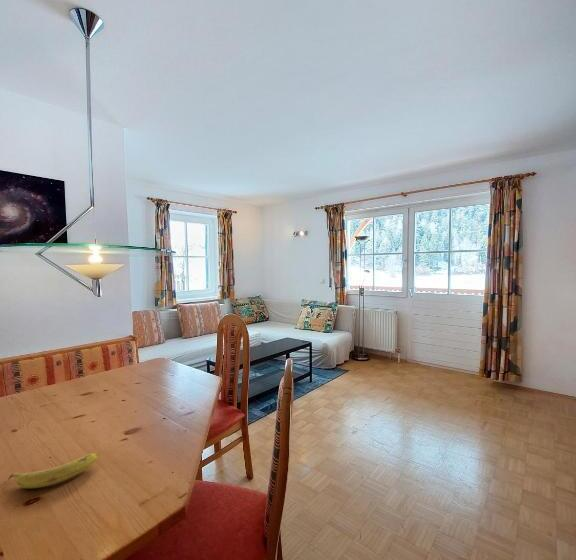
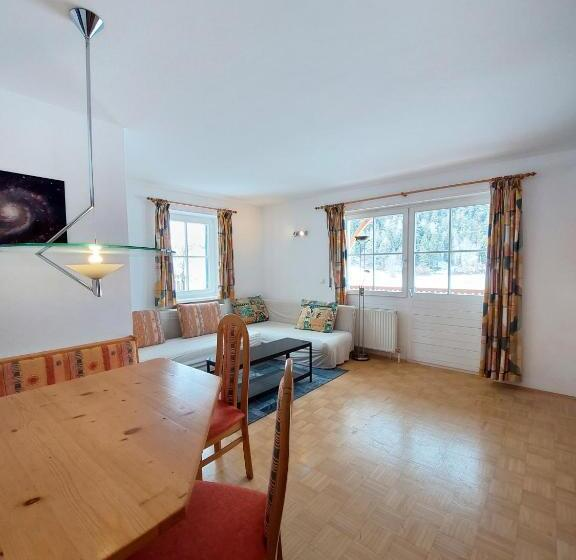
- fruit [3,452,100,489]
